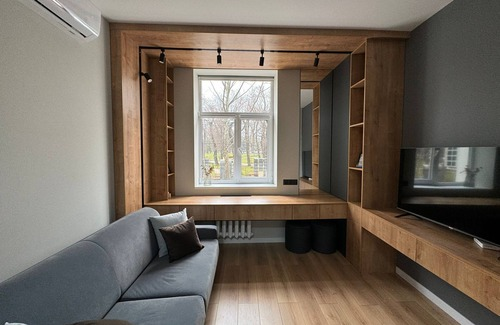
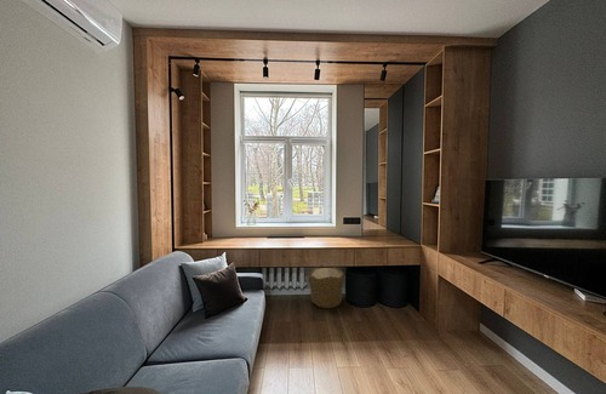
+ pouf [308,267,347,309]
